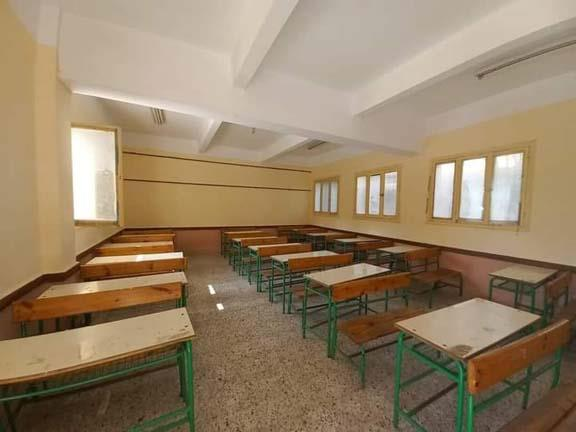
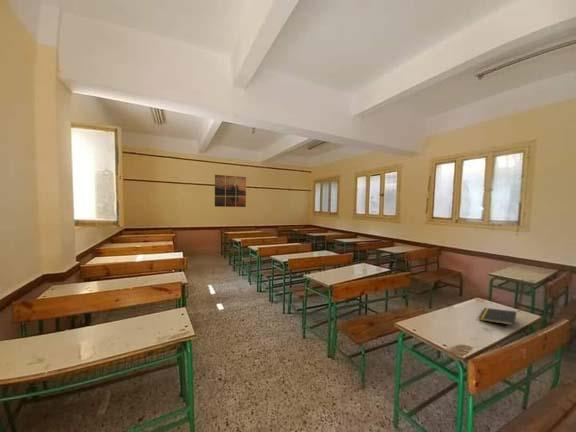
+ wall art [214,174,247,208]
+ notepad [478,307,517,326]
